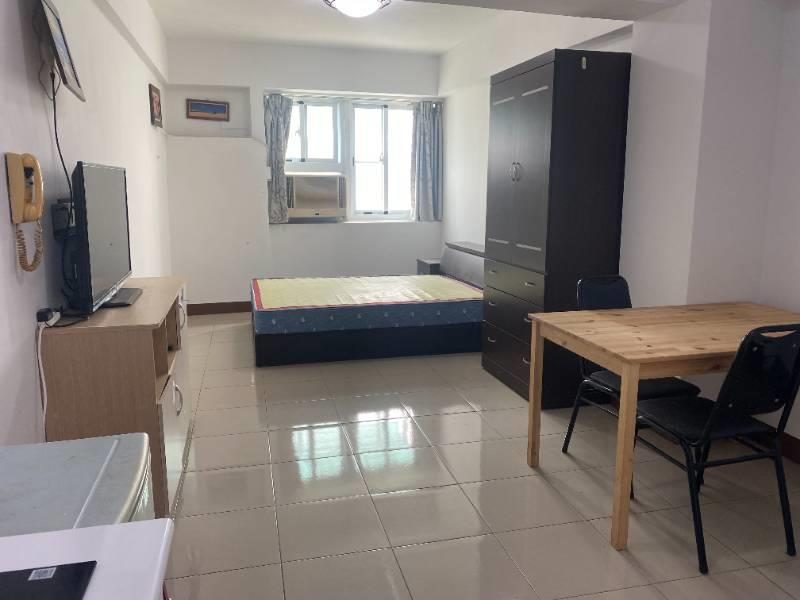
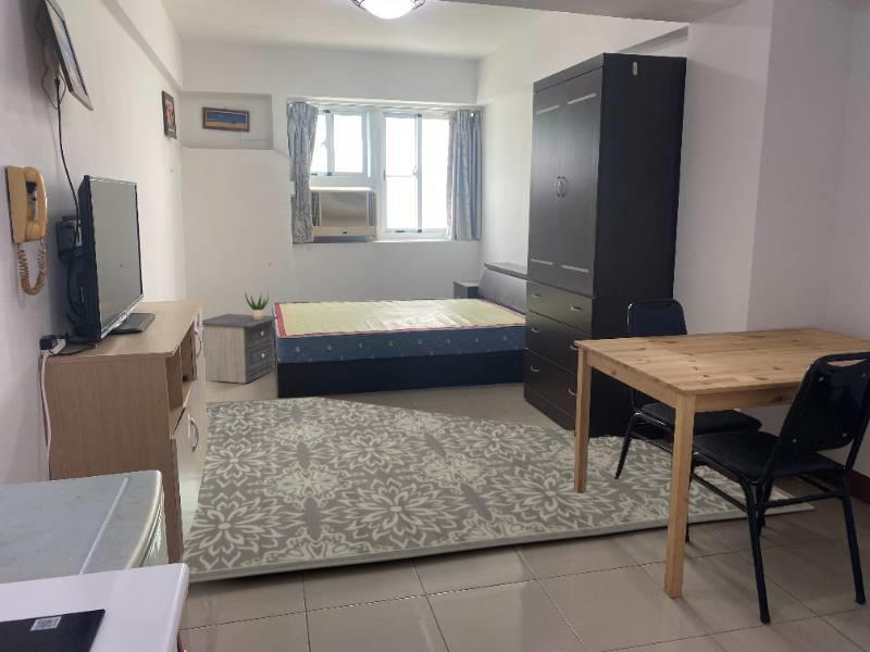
+ potted plant [245,290,270,319]
+ rug [176,396,816,585]
+ nightstand [201,313,281,385]
